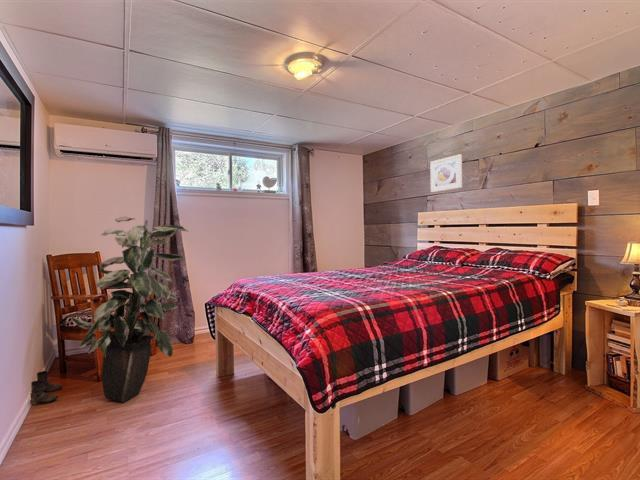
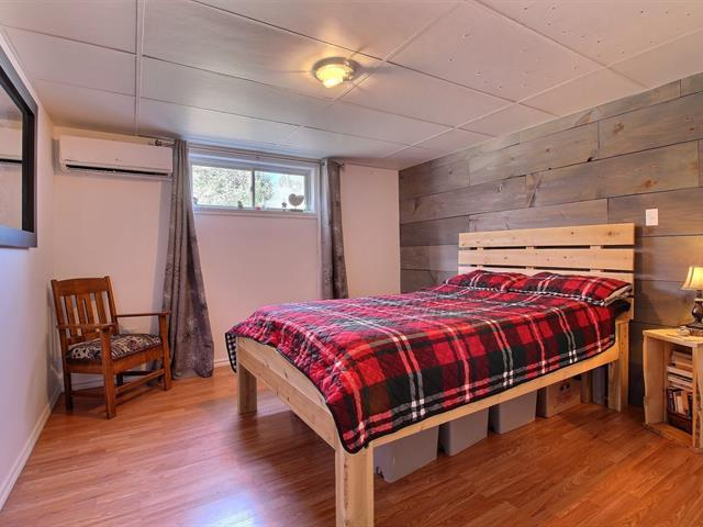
- indoor plant [70,215,189,403]
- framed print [429,153,463,193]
- boots [29,370,64,405]
